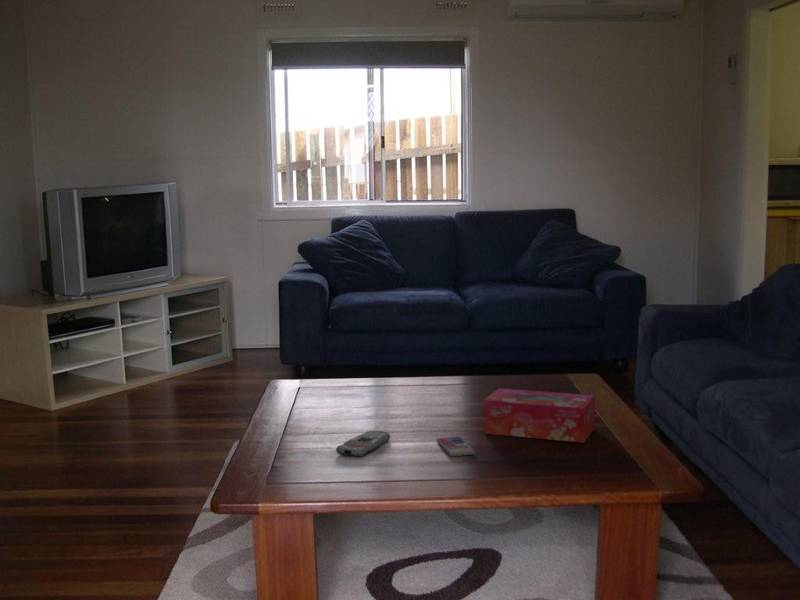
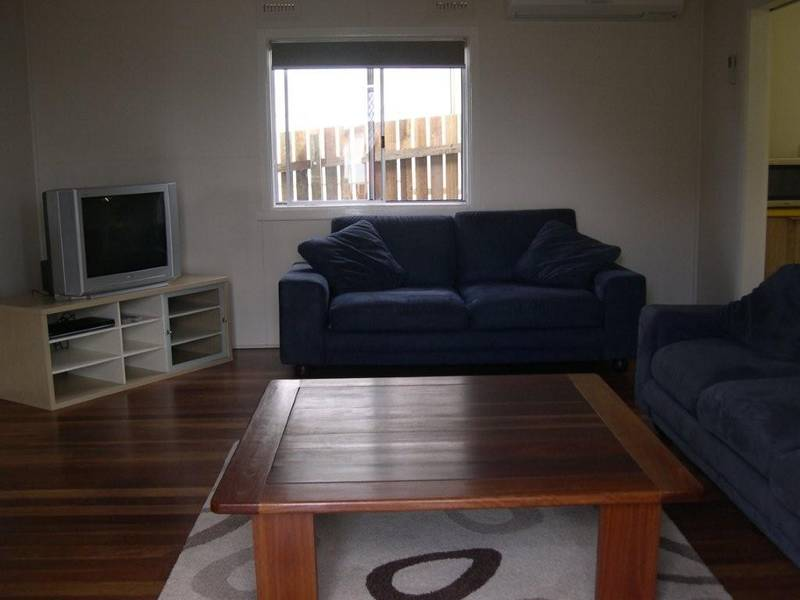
- remote control [335,430,391,458]
- smartphone [436,436,476,457]
- tissue box [483,387,596,444]
